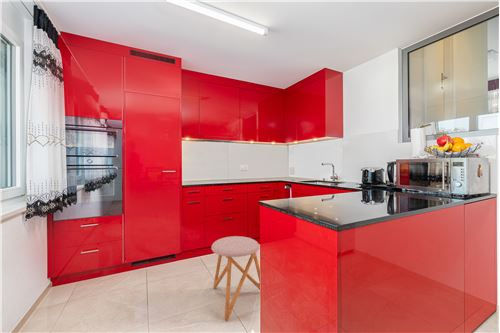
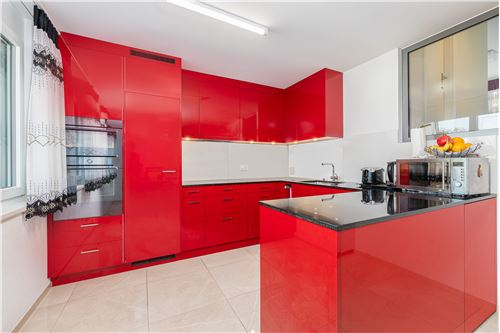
- stool [210,235,261,322]
